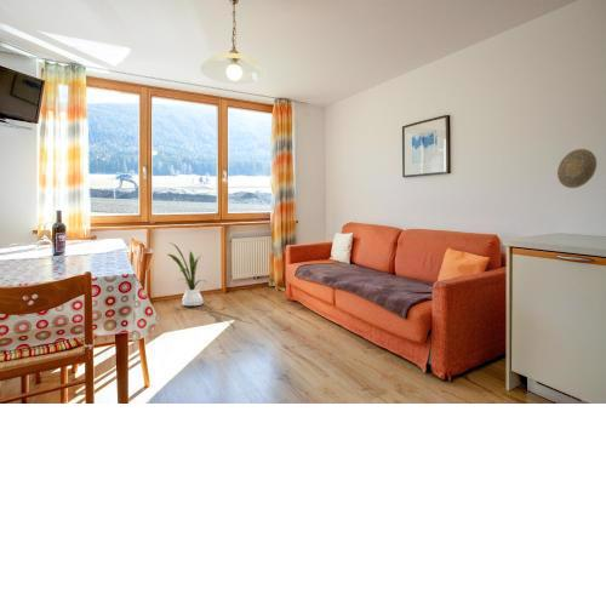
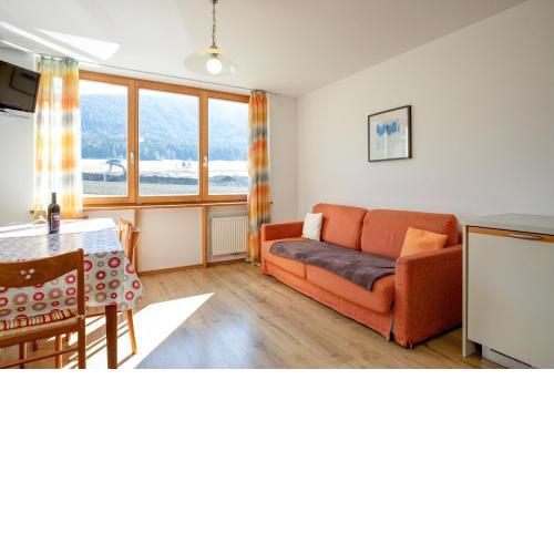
- house plant [167,241,208,307]
- decorative plate [556,148,598,189]
